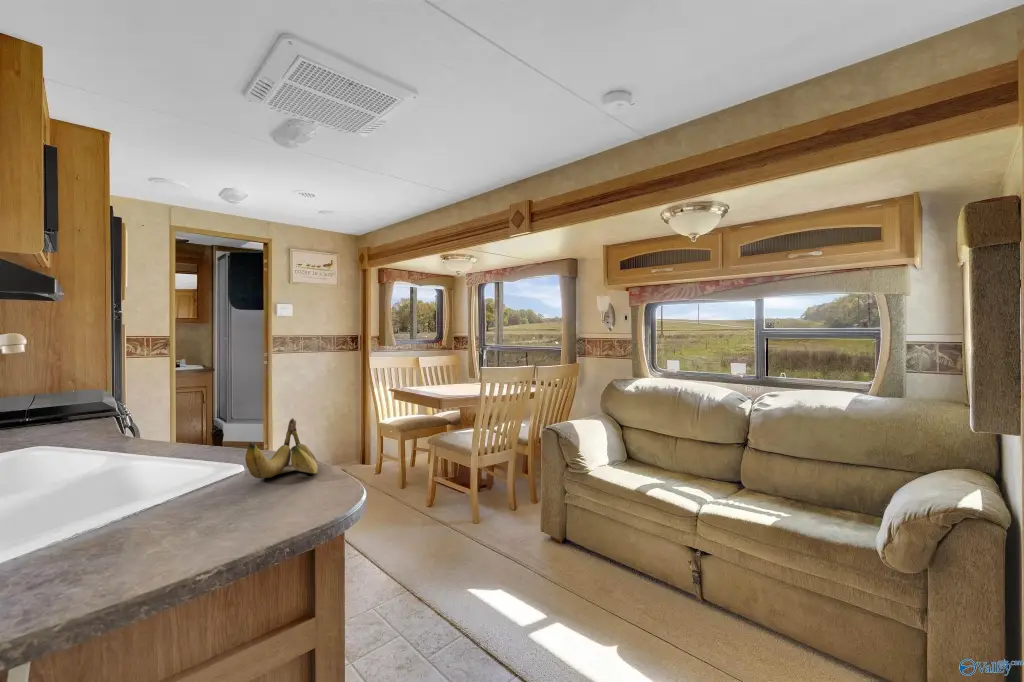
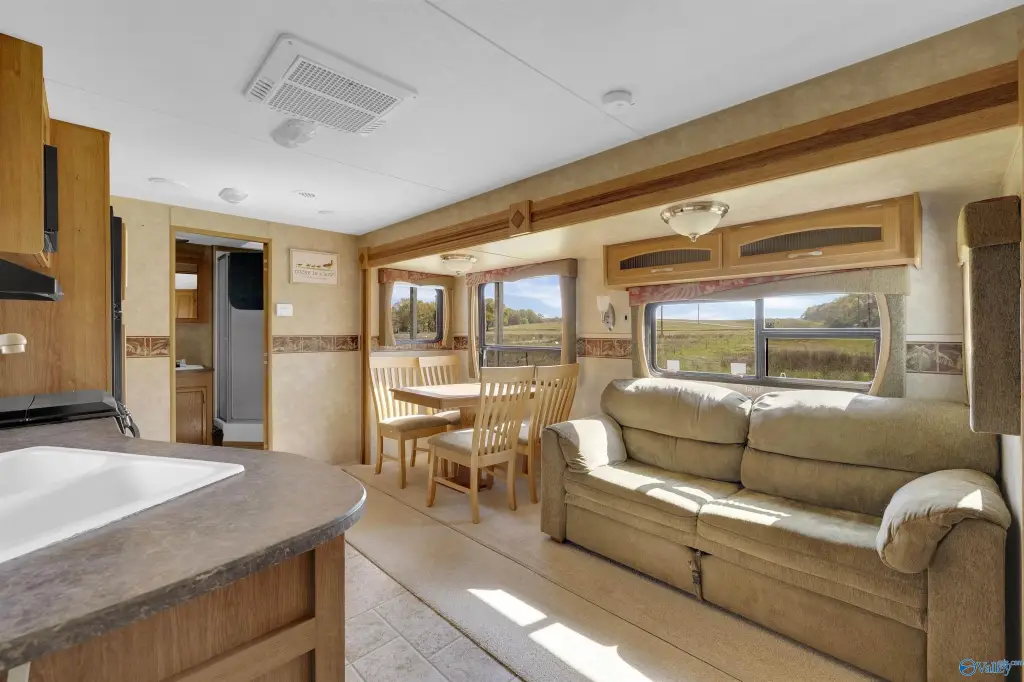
- banana [244,417,319,479]
